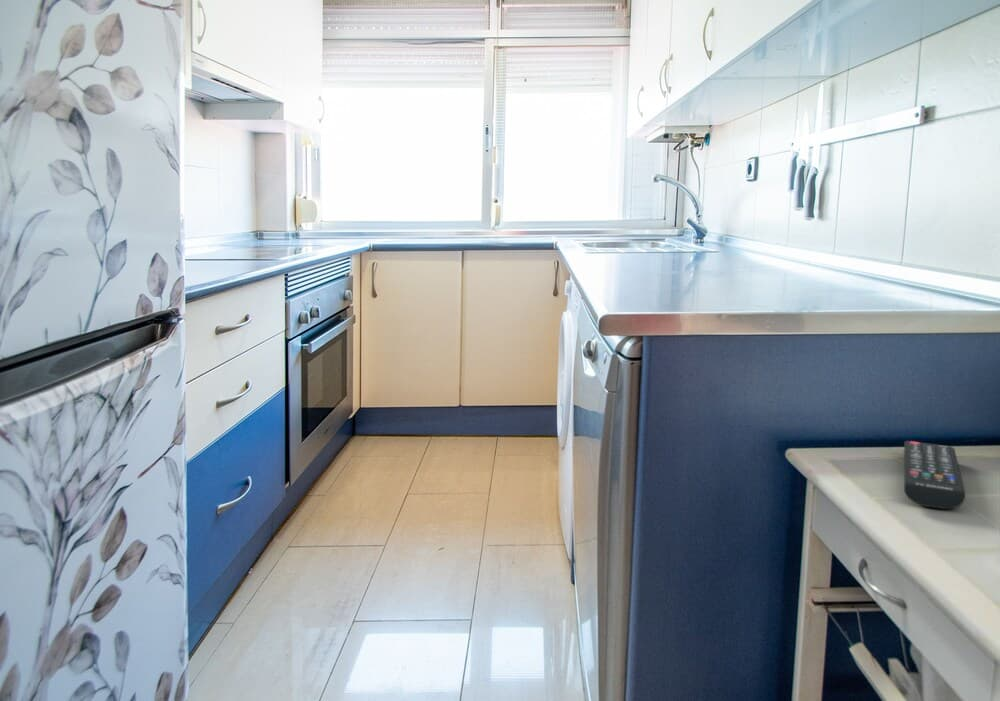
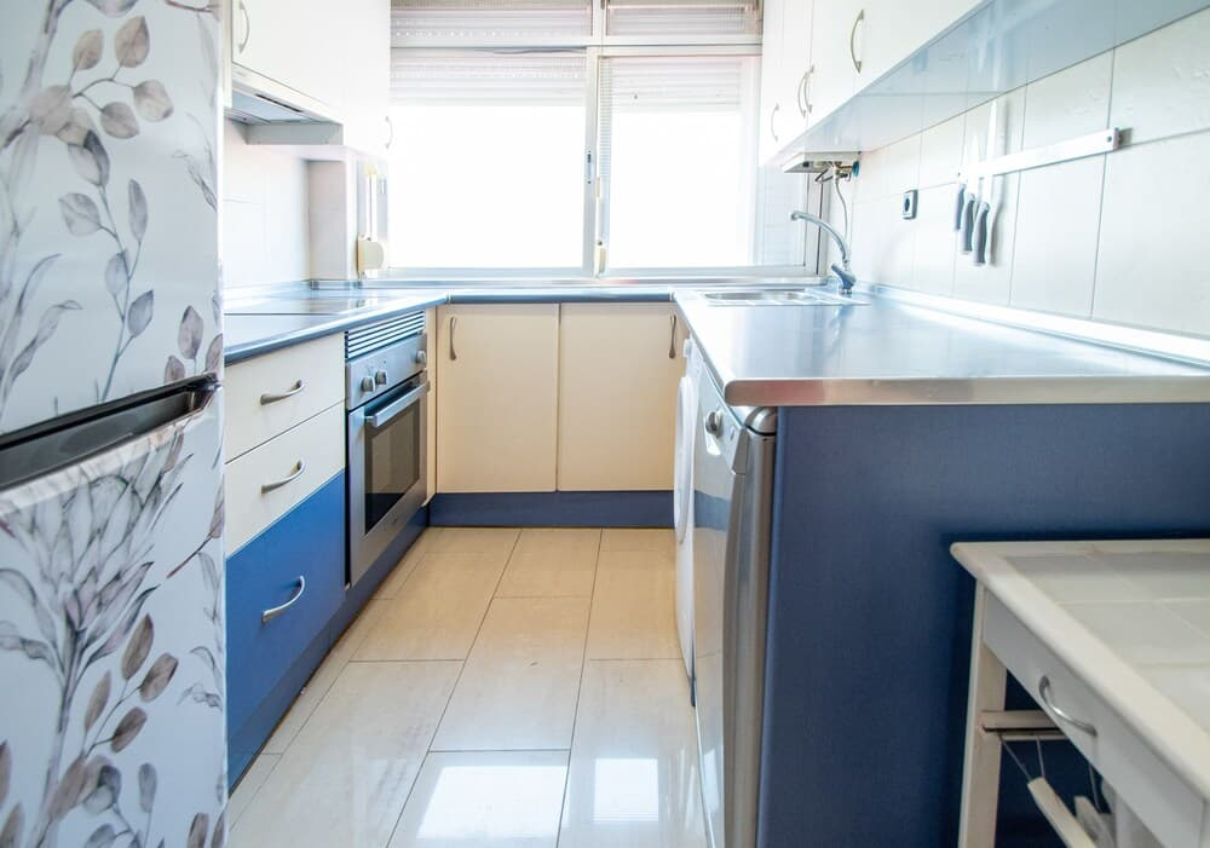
- remote control [903,440,966,510]
